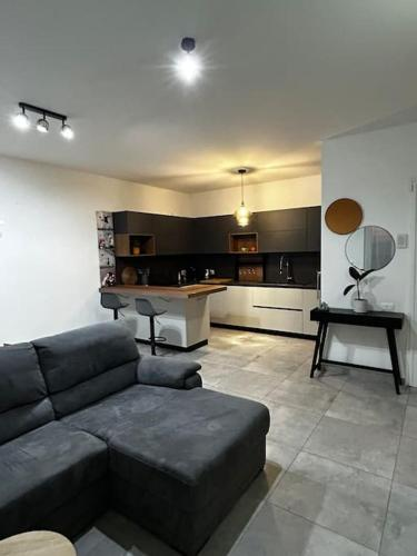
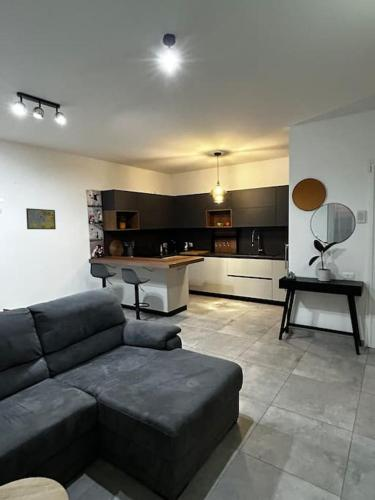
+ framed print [25,207,57,230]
